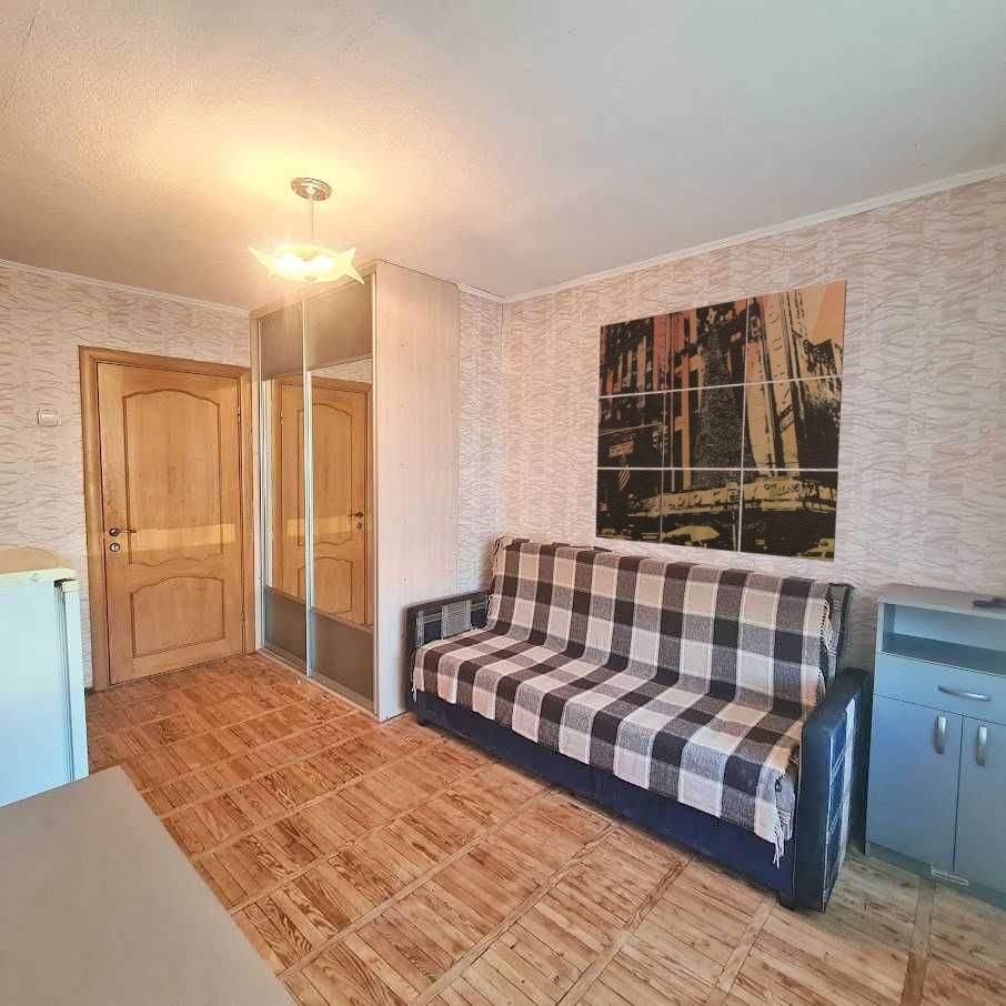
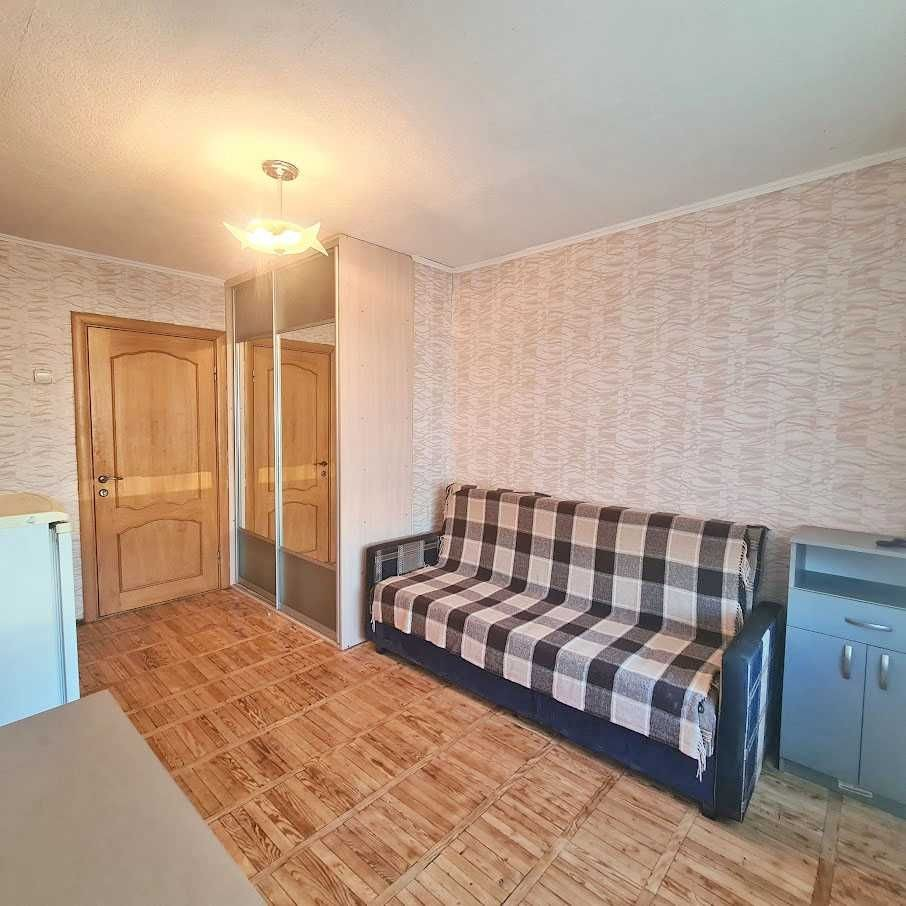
- wall art [594,279,848,563]
